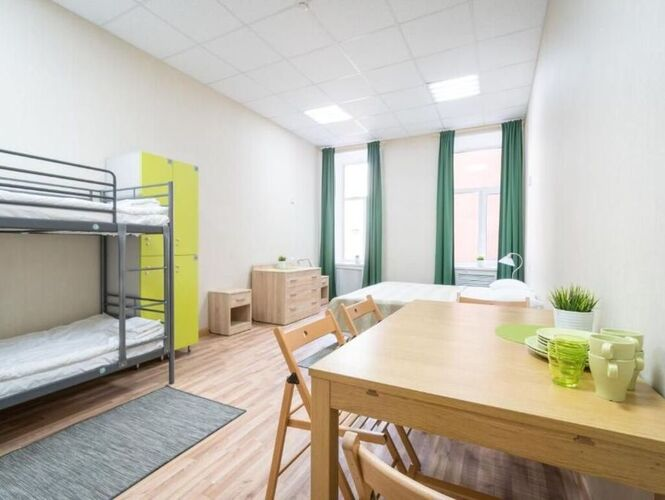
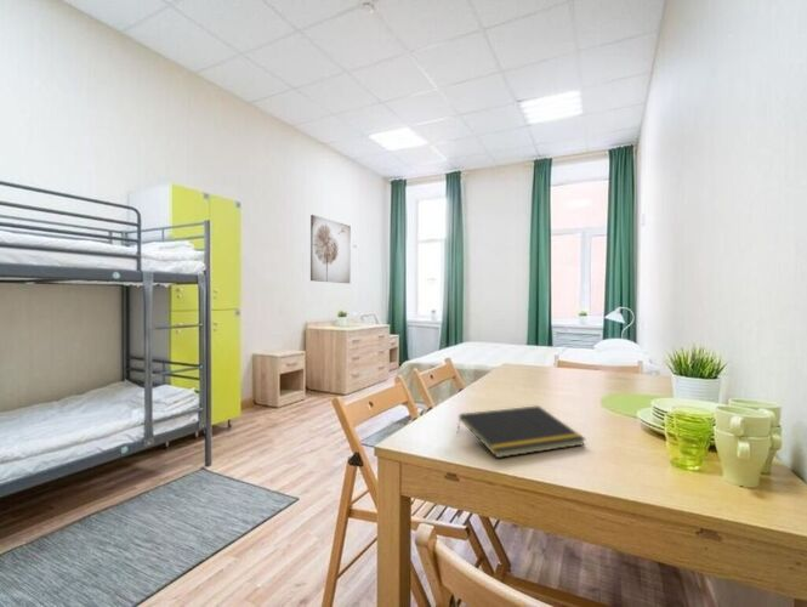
+ wall art [309,214,352,284]
+ notepad [456,404,587,459]
